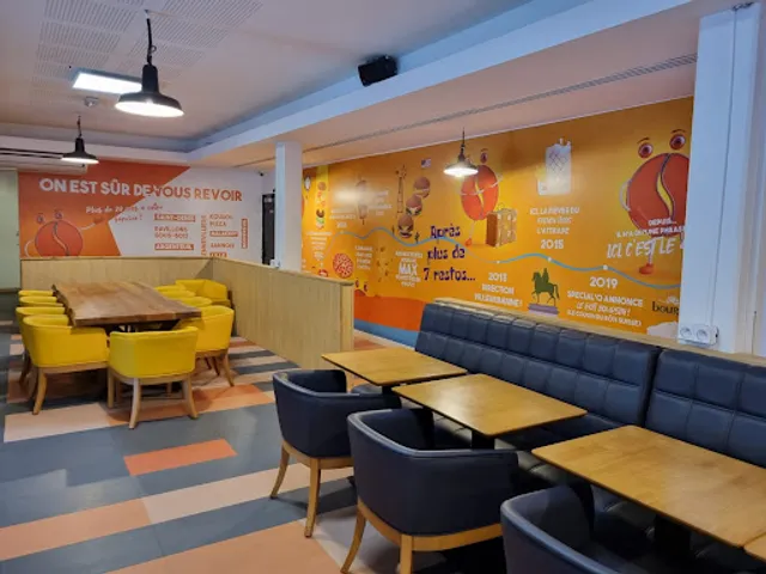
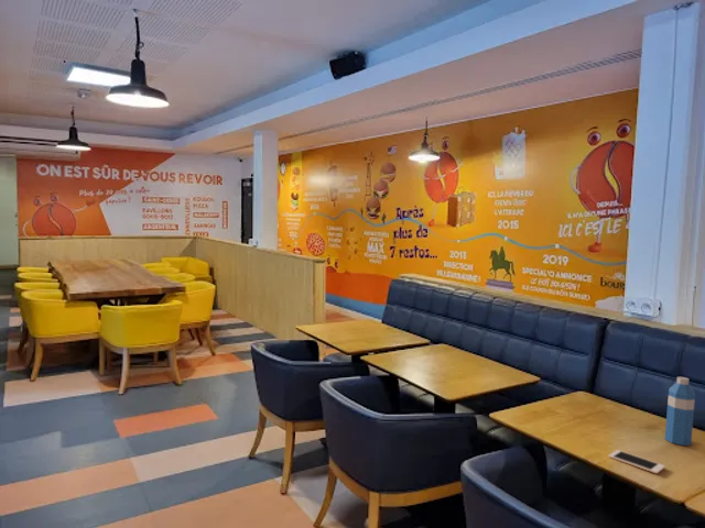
+ water bottle [664,376,696,447]
+ cell phone [608,449,666,475]
